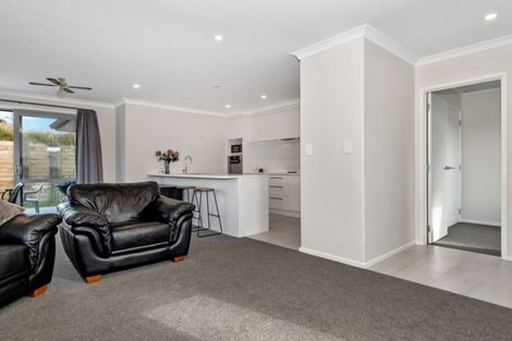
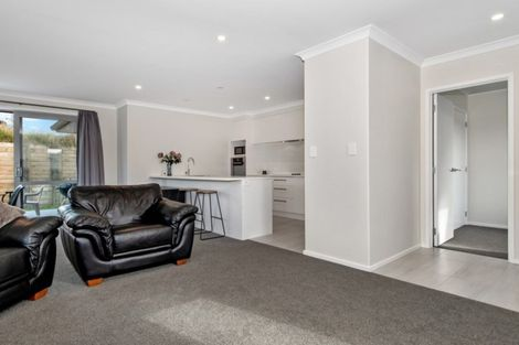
- ceiling fan [28,76,93,99]
